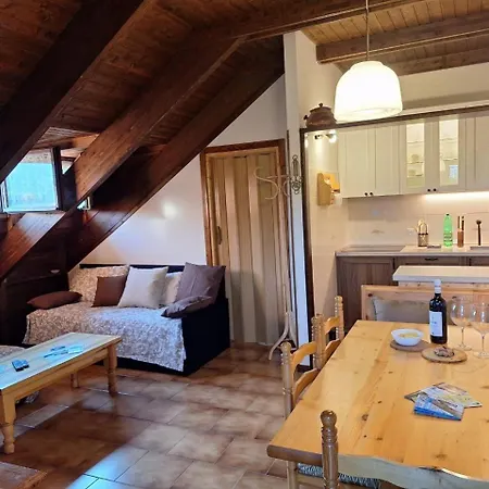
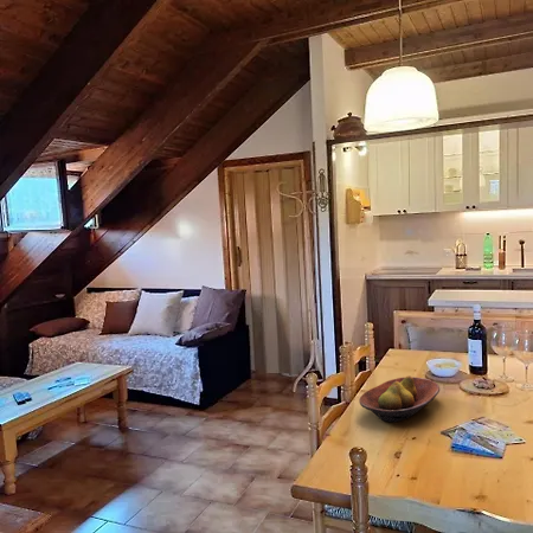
+ fruit bowl [358,375,441,423]
